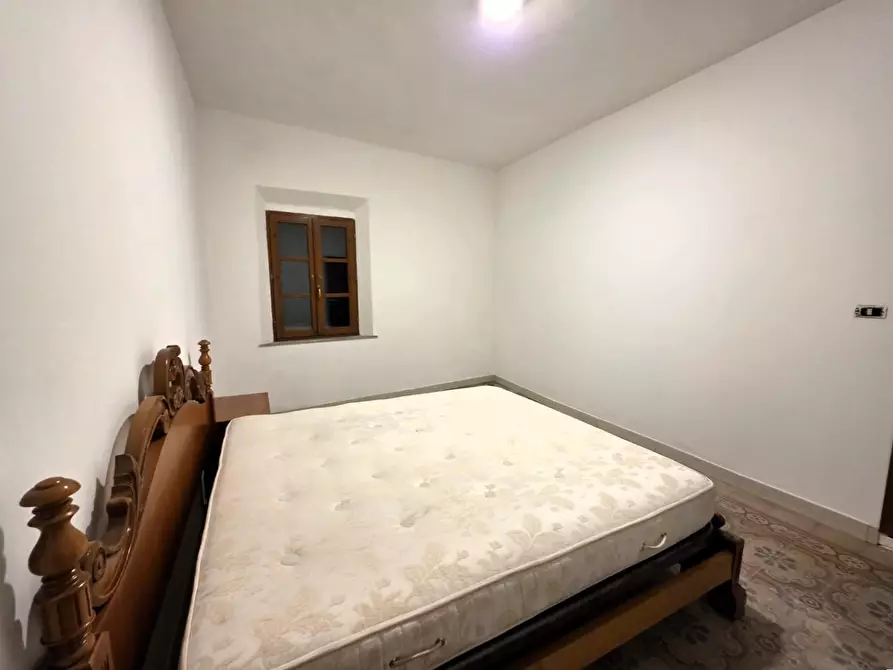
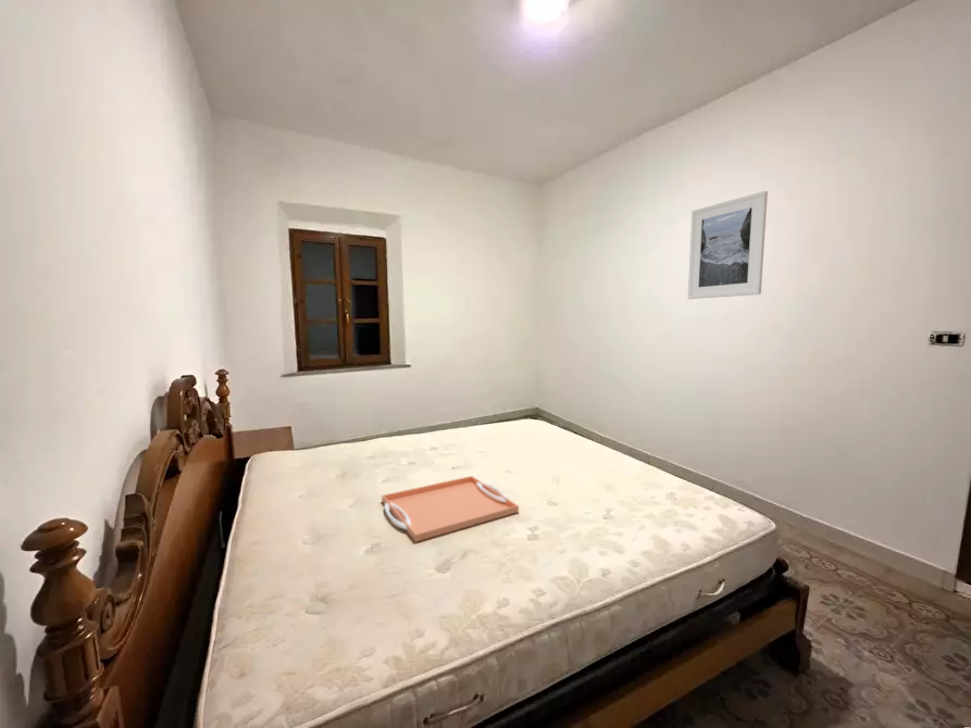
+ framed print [687,190,769,300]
+ serving tray [381,475,520,543]
